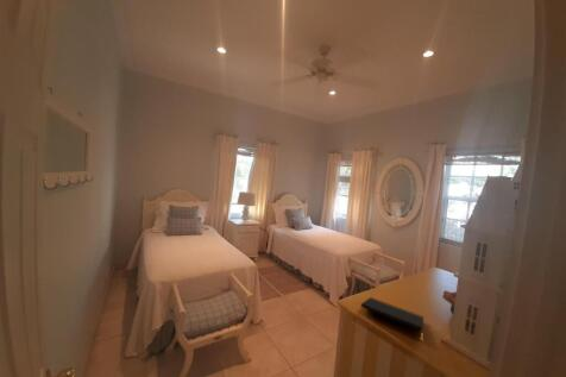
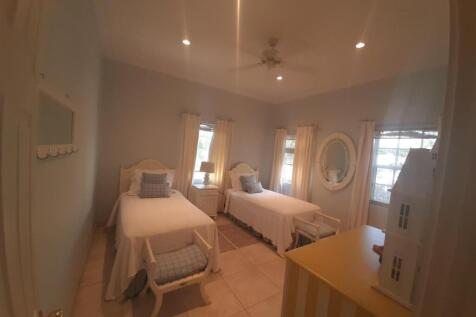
- notepad [360,296,424,332]
